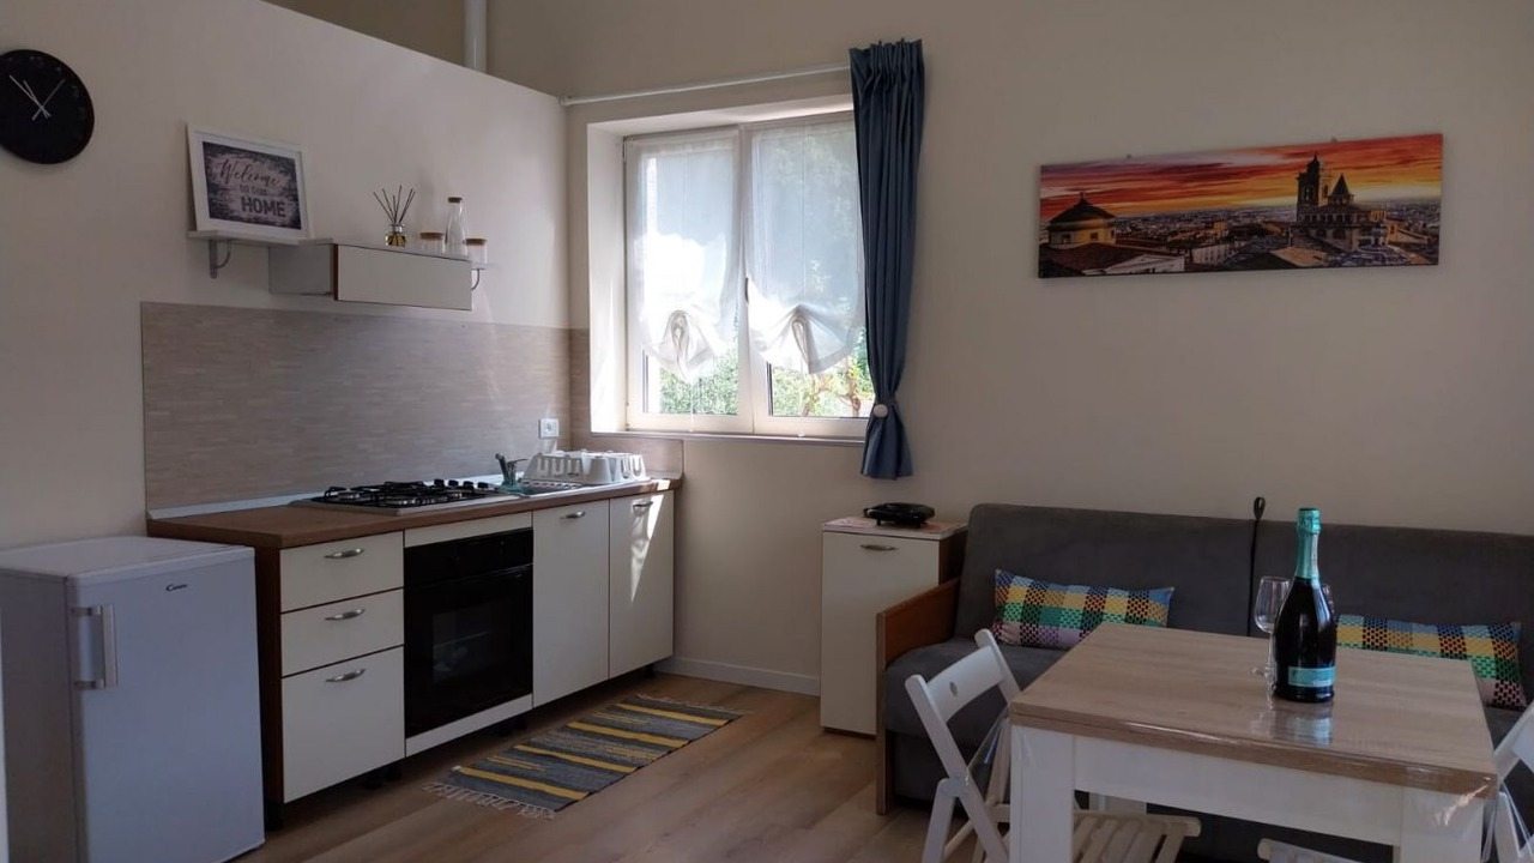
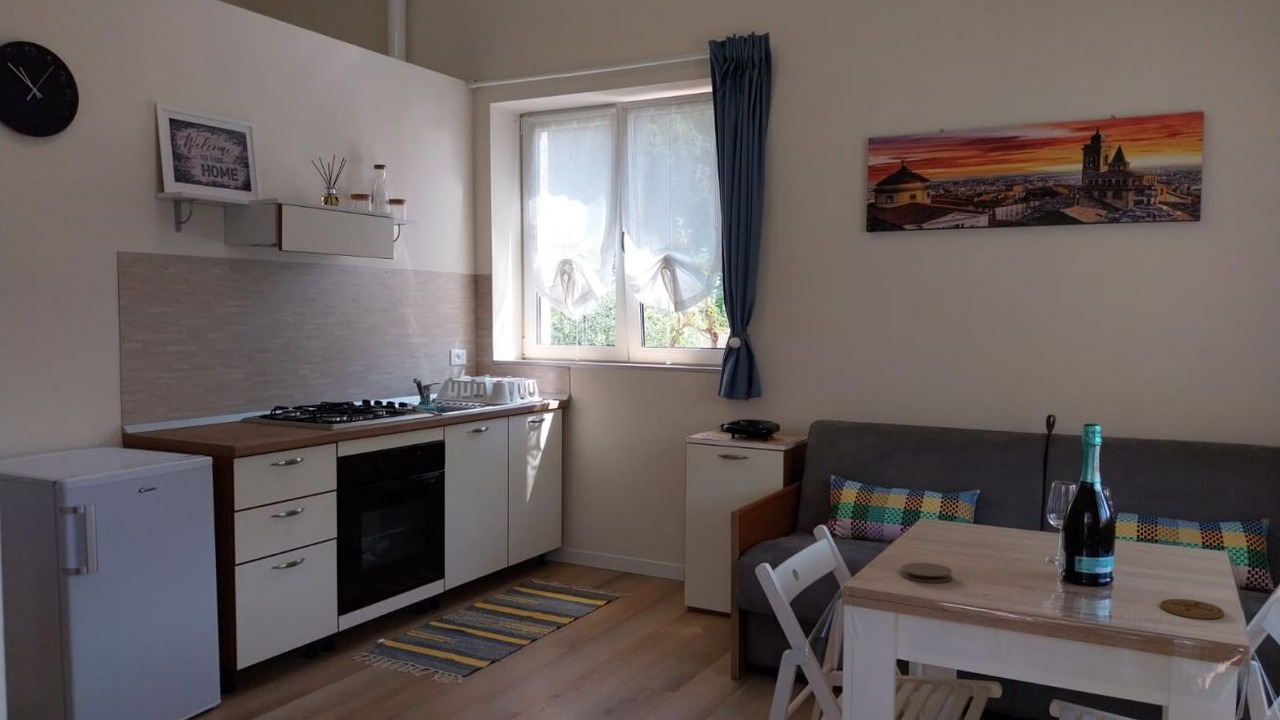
+ coaster [900,562,953,584]
+ coaster [1159,598,1225,620]
